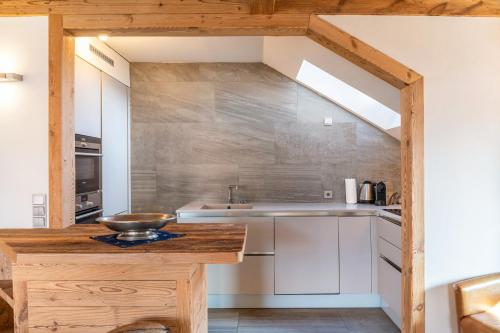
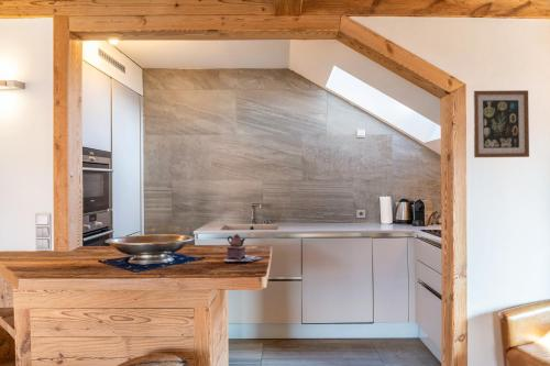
+ wall art [472,89,530,158]
+ teapot [222,233,263,263]
